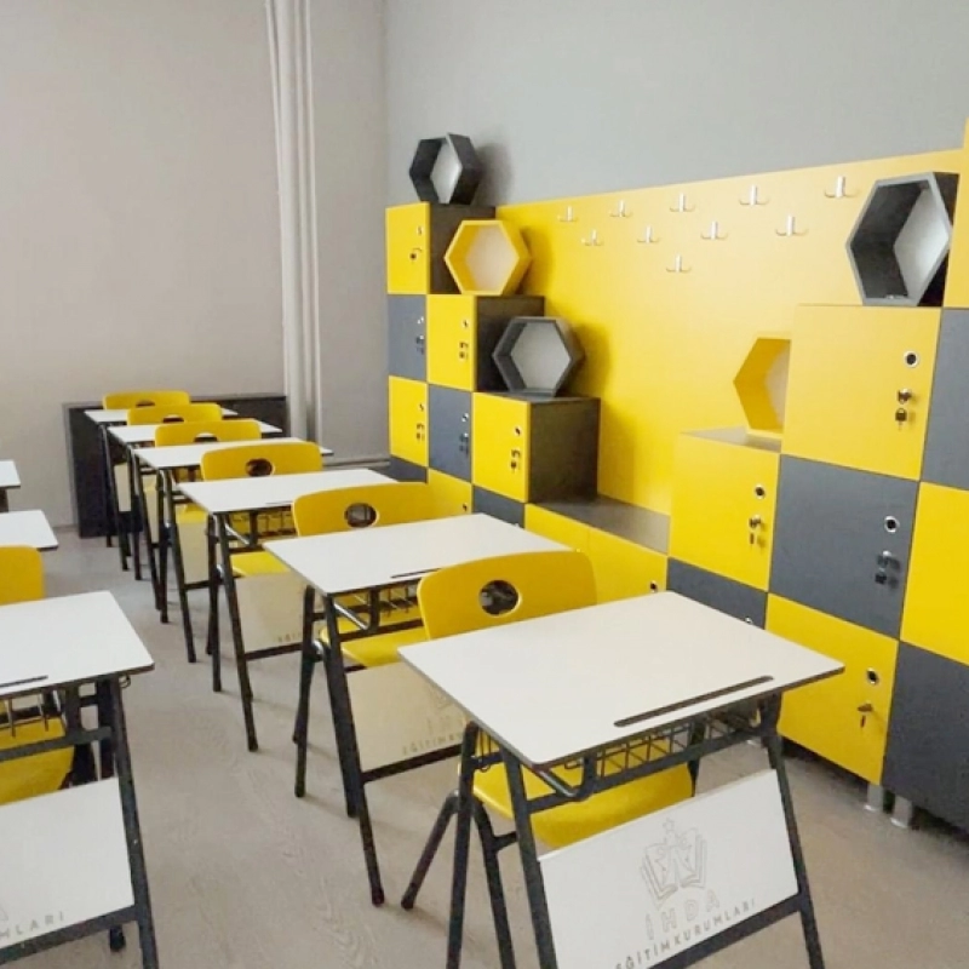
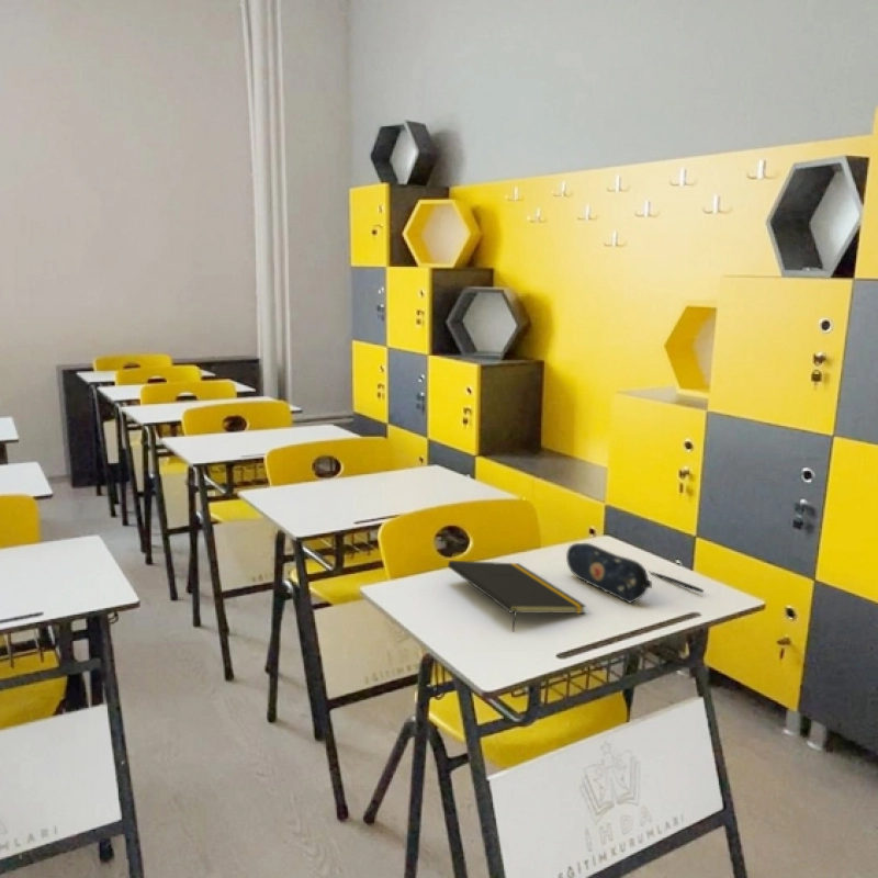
+ pencil case [565,542,653,604]
+ pen [646,570,705,594]
+ notepad [447,560,588,632]
